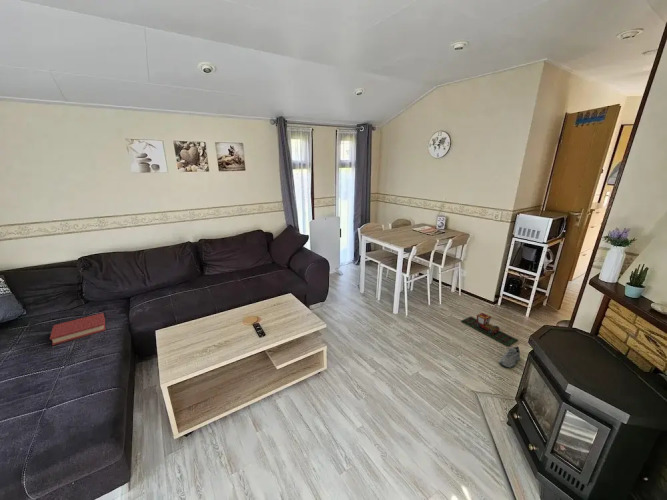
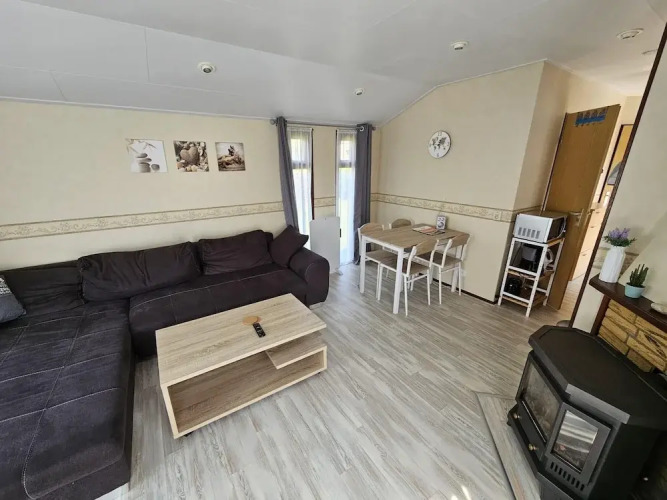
- shoe [498,345,521,369]
- toy train [460,312,519,347]
- hardback book [49,312,106,346]
